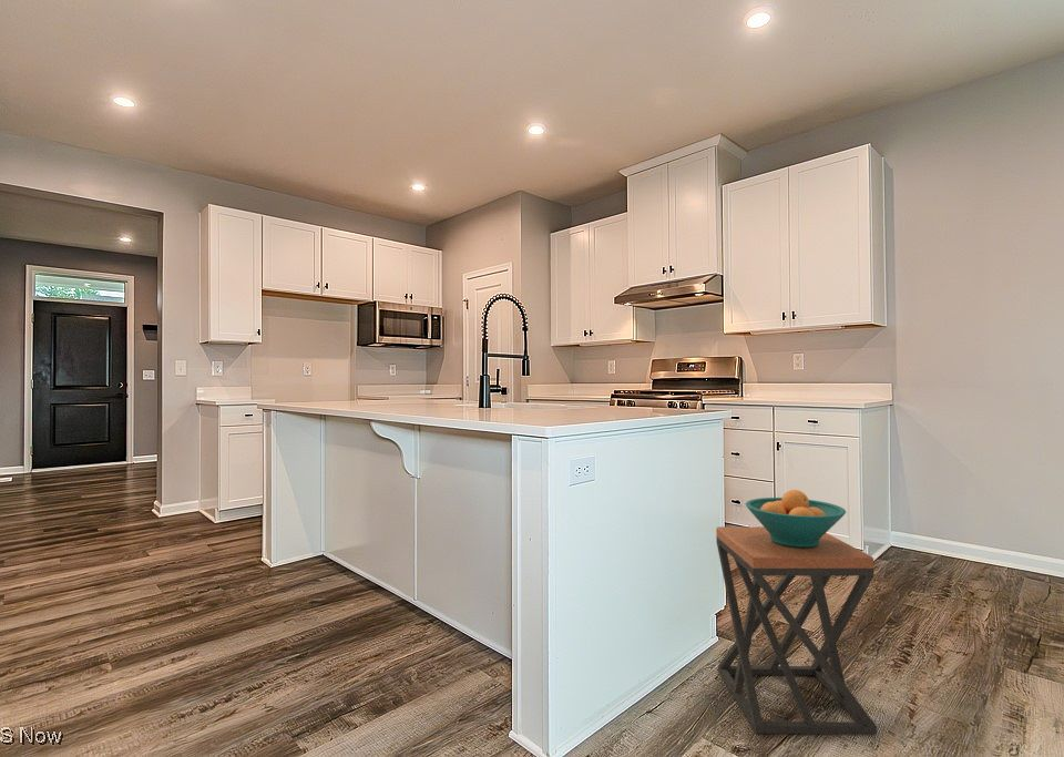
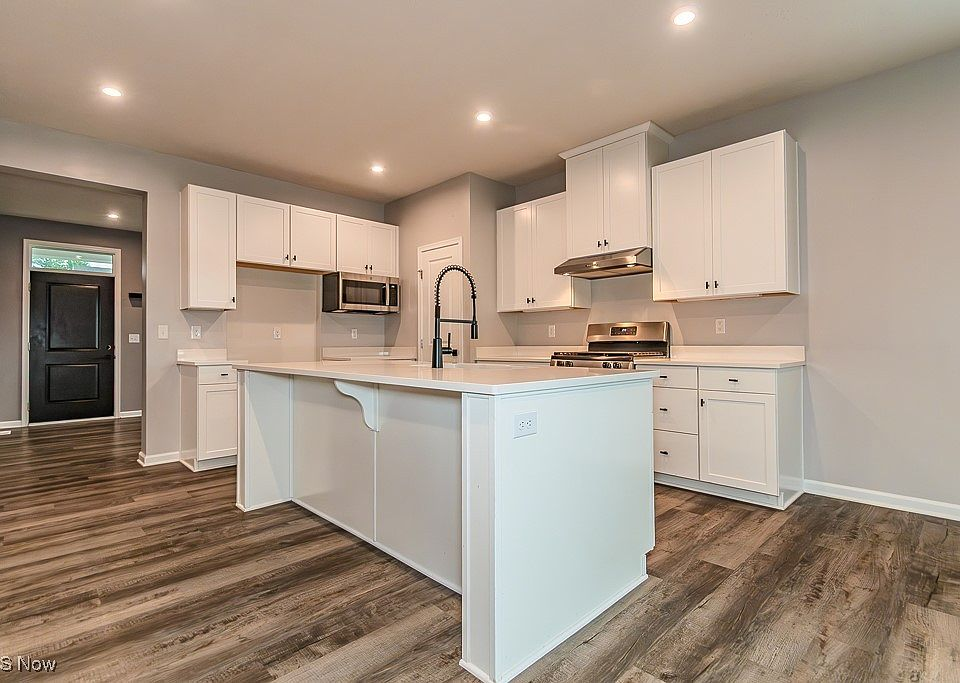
- stool [715,525,878,735]
- fruit bowl [745,489,847,548]
